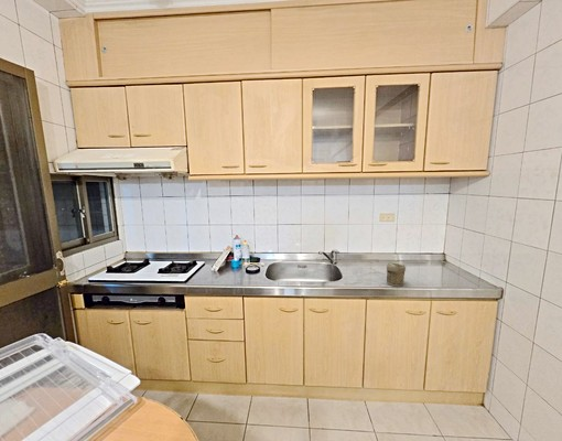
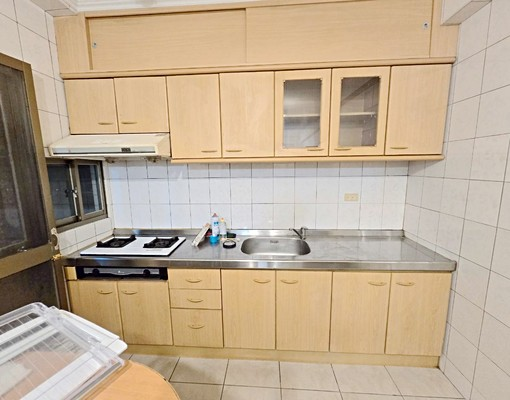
- jar [386,261,407,288]
